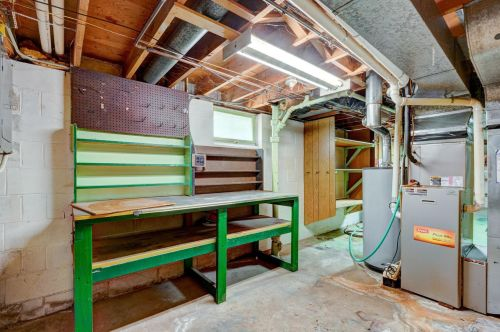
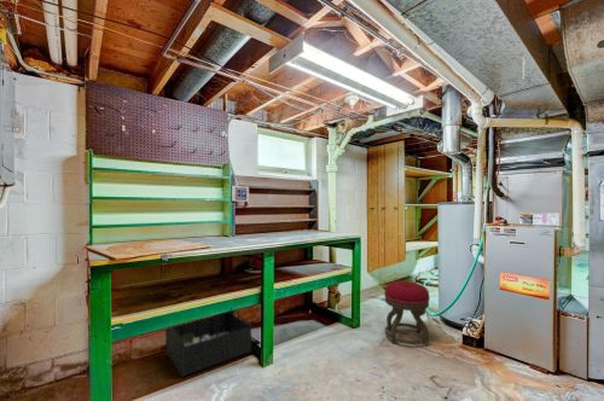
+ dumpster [164,309,252,379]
+ stool [383,280,431,348]
